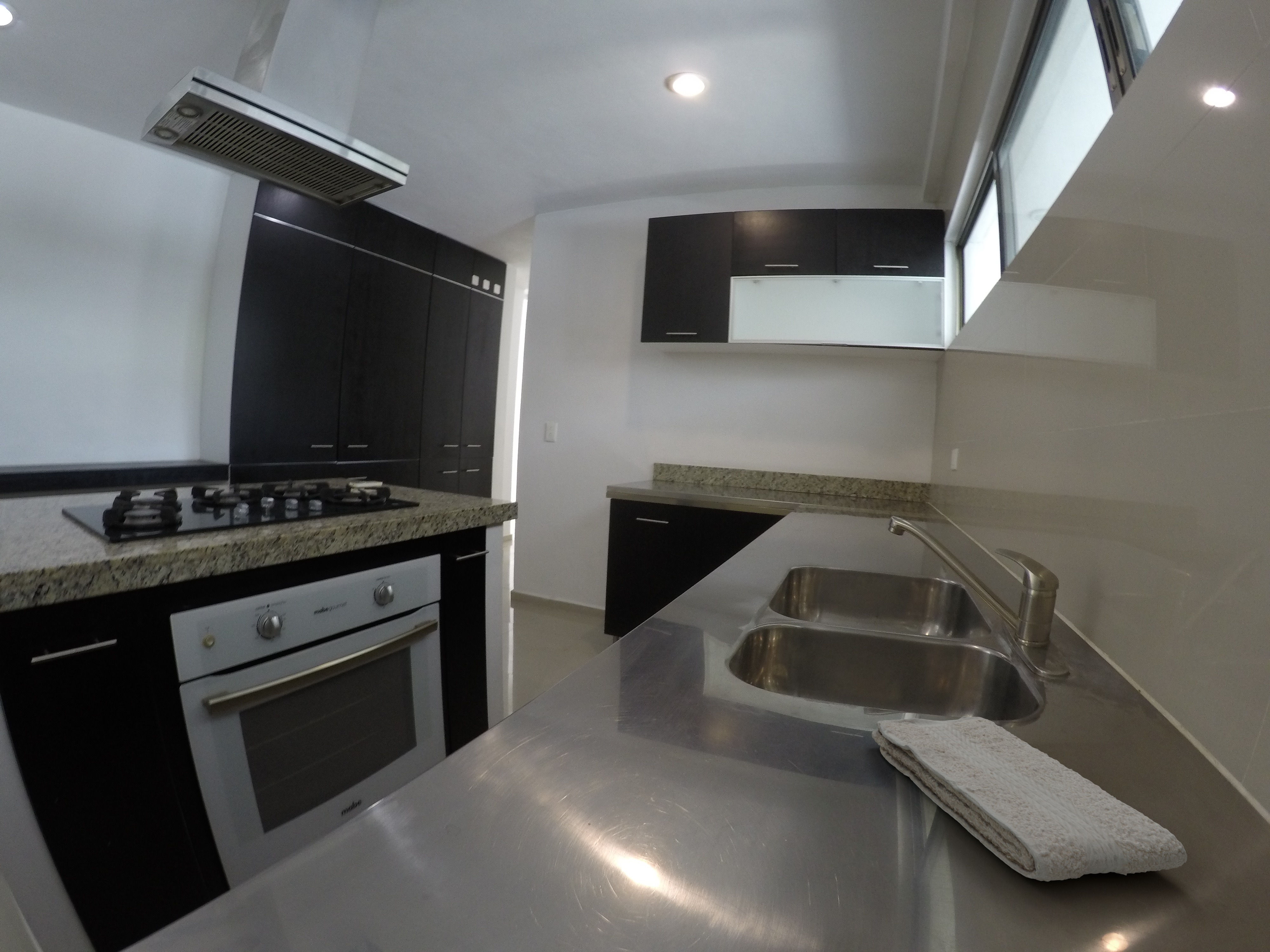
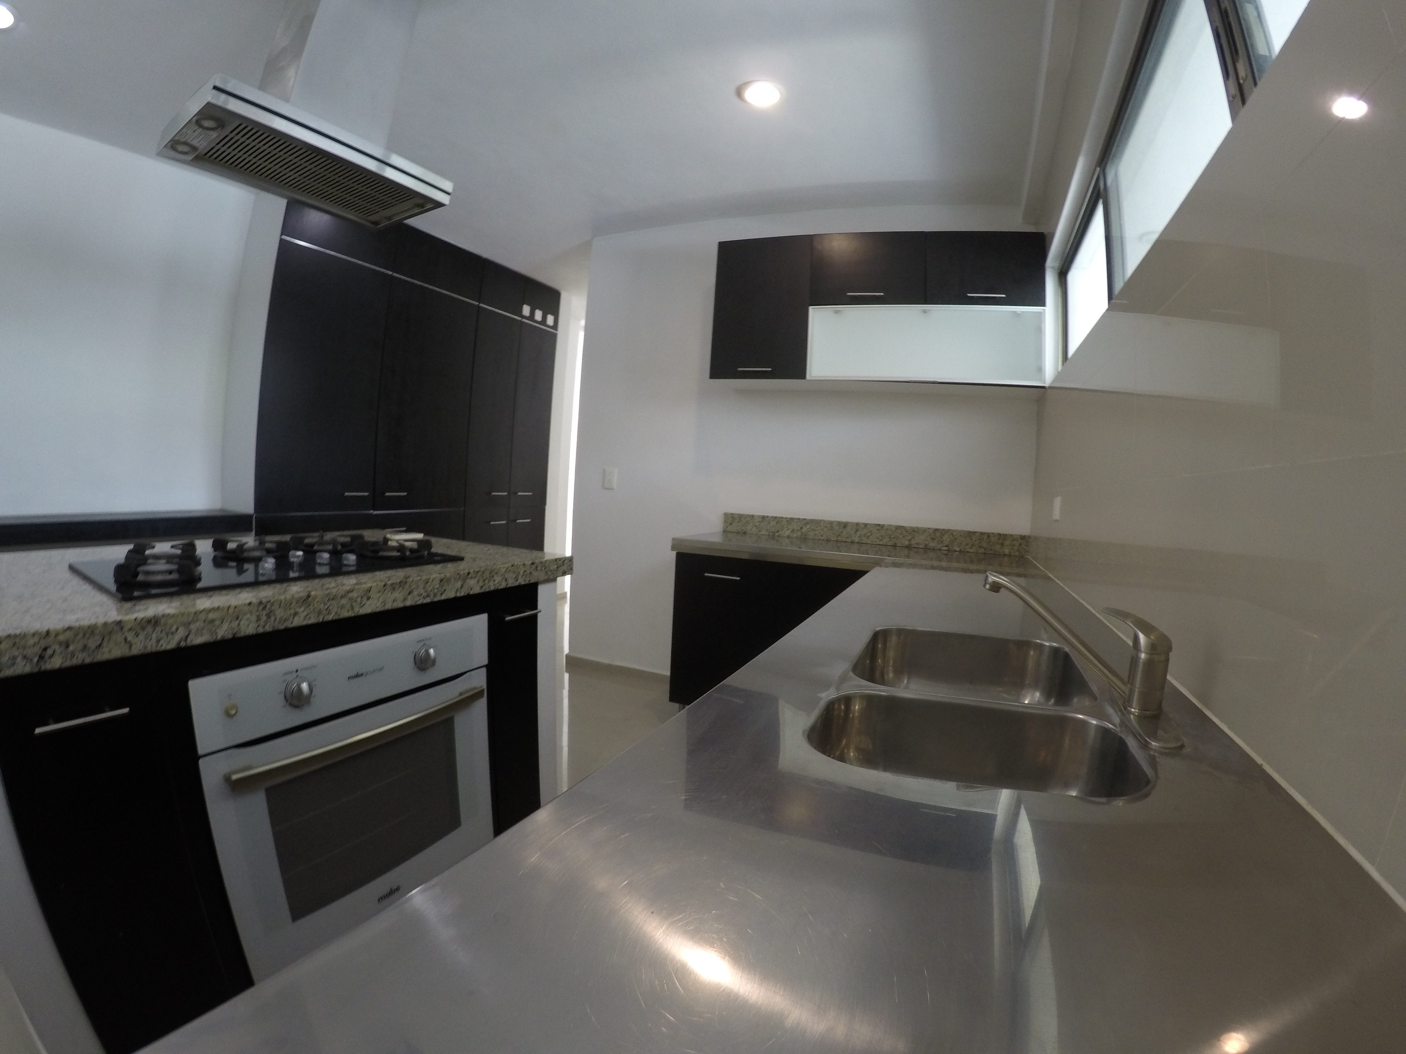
- washcloth [872,716,1187,882]
